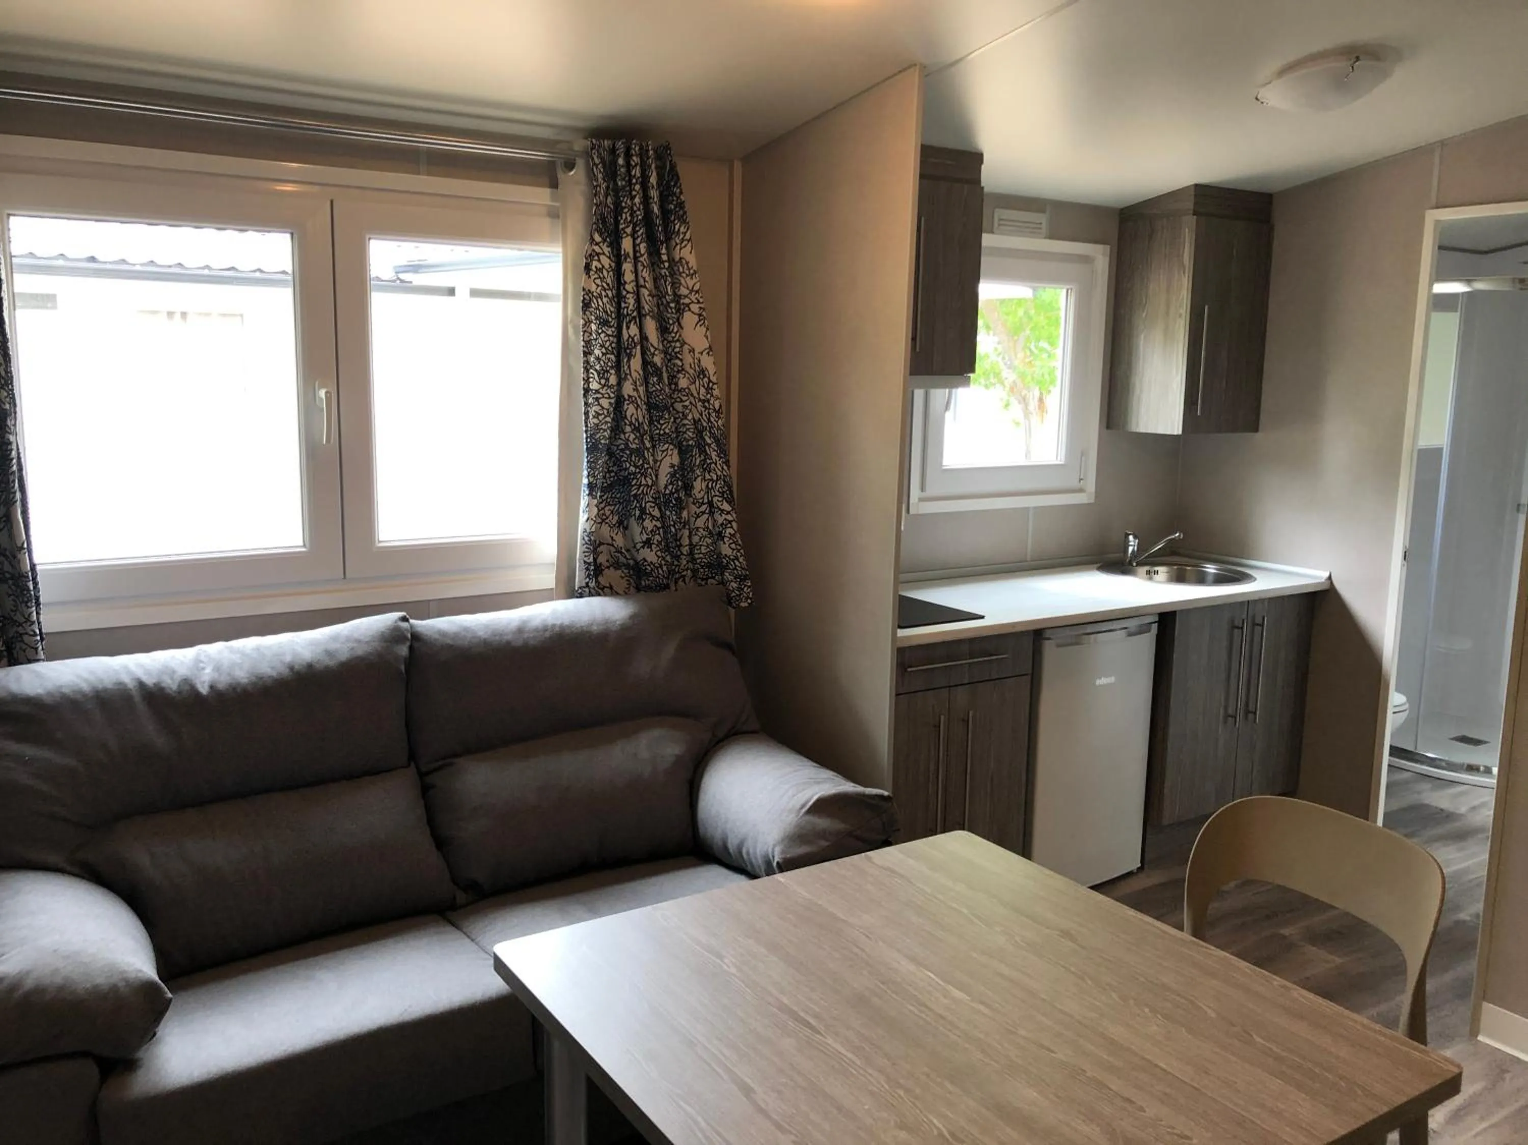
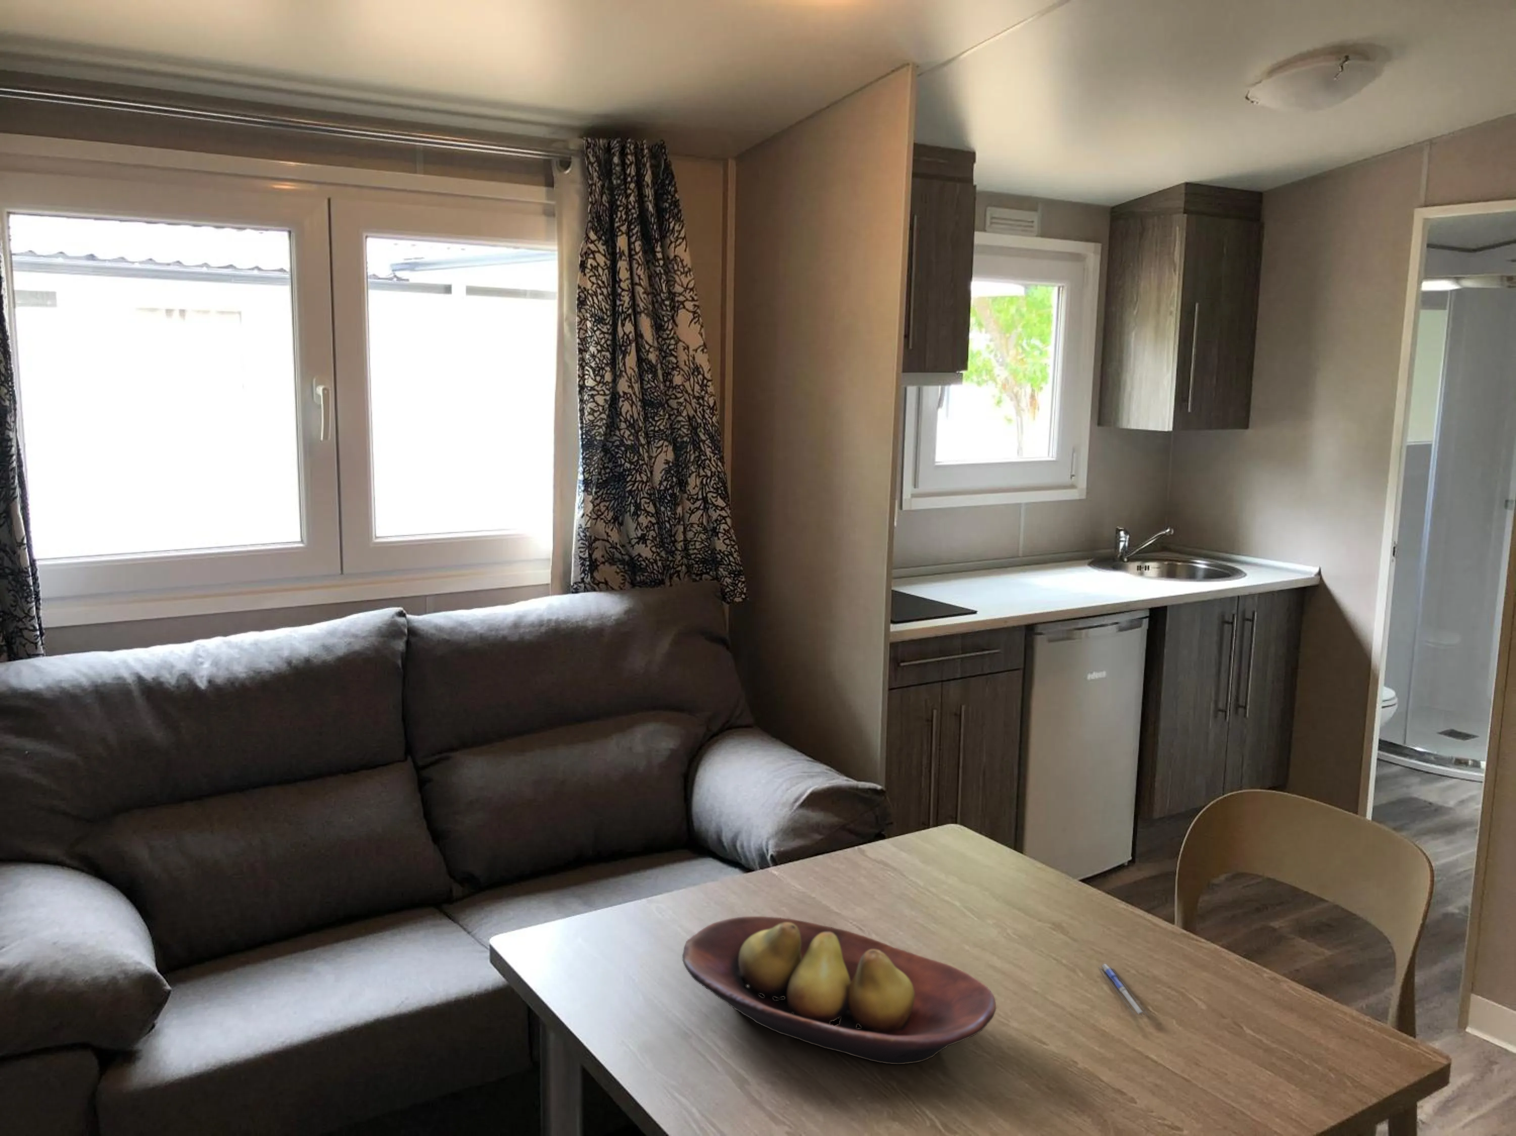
+ pen [1098,963,1148,1018]
+ fruit bowl [682,916,997,1066]
